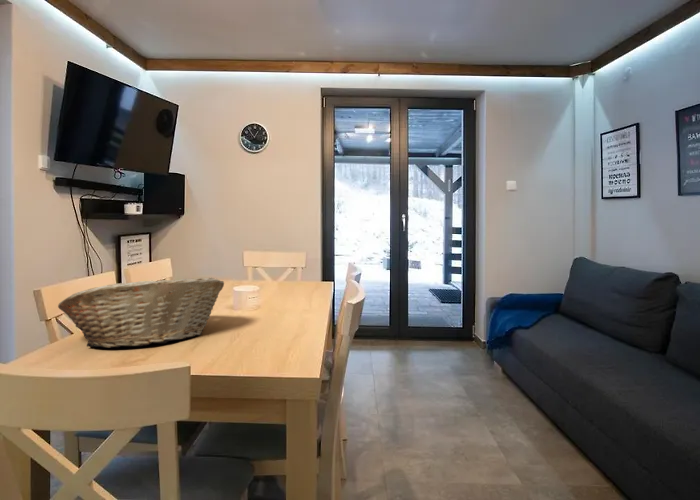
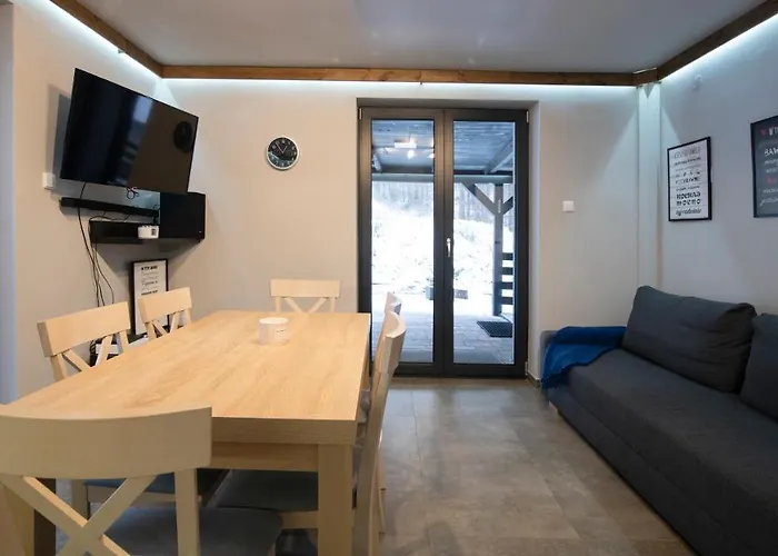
- fruit basket [57,277,225,349]
